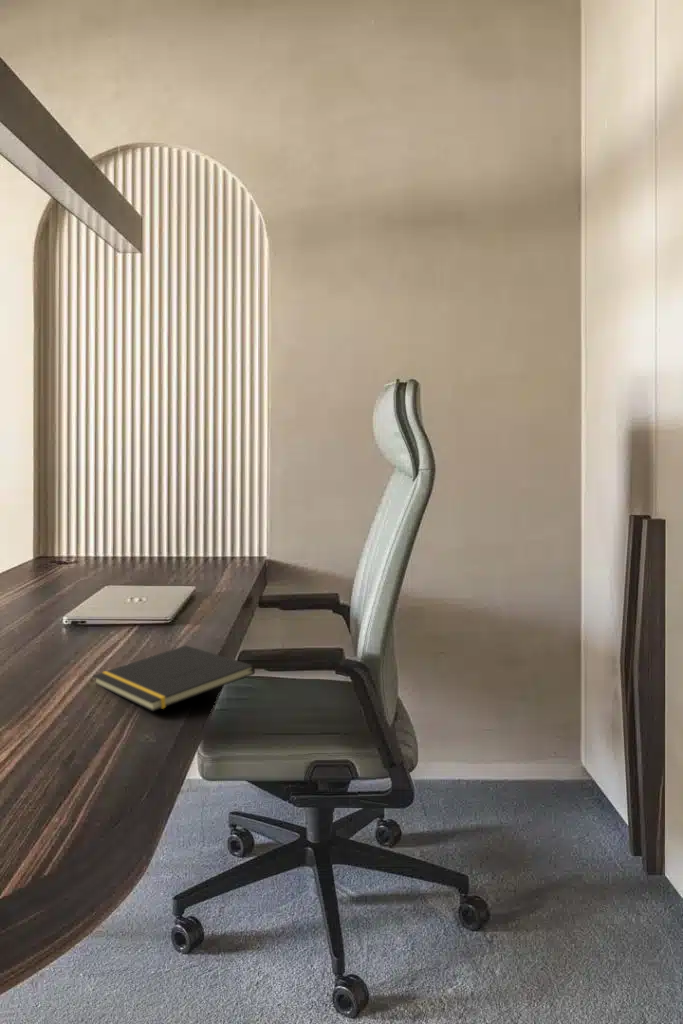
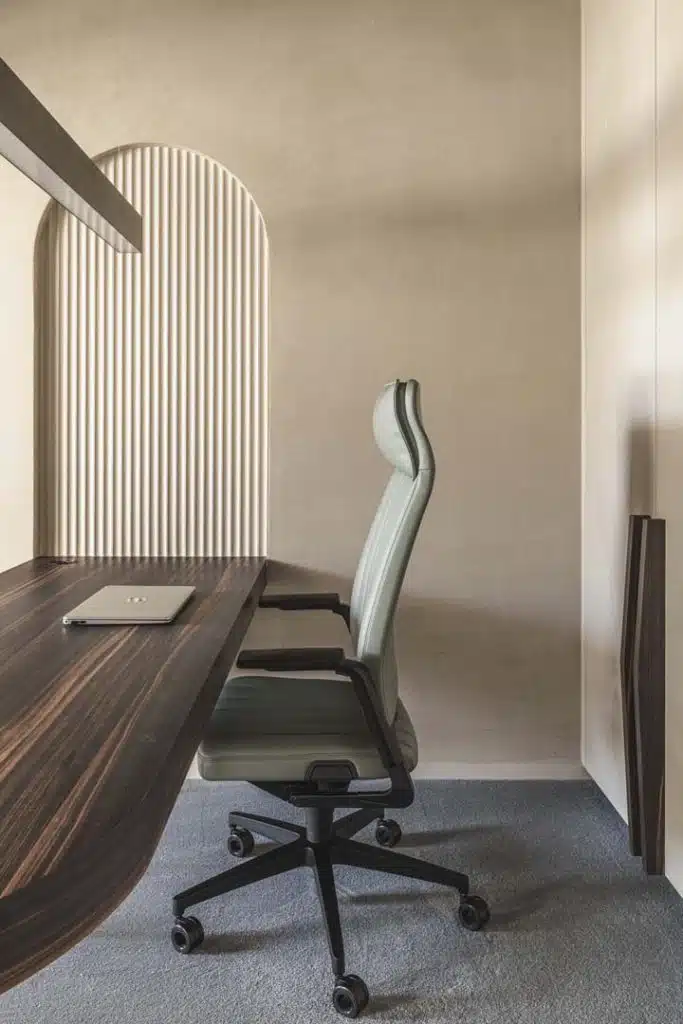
- notepad [92,644,256,712]
